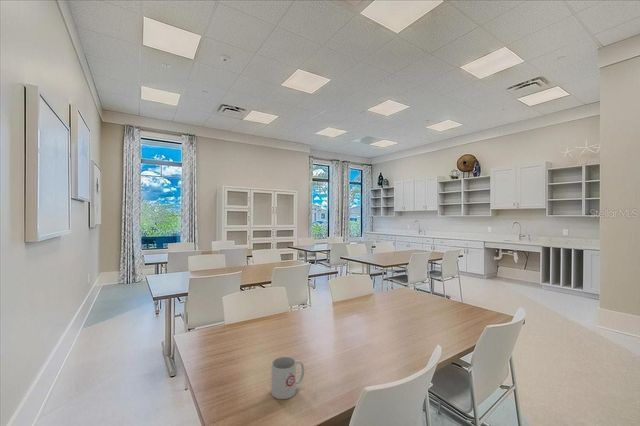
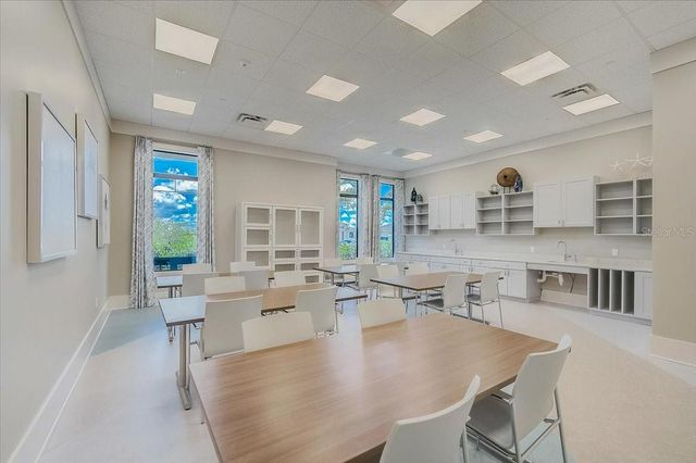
- mug [270,356,305,400]
